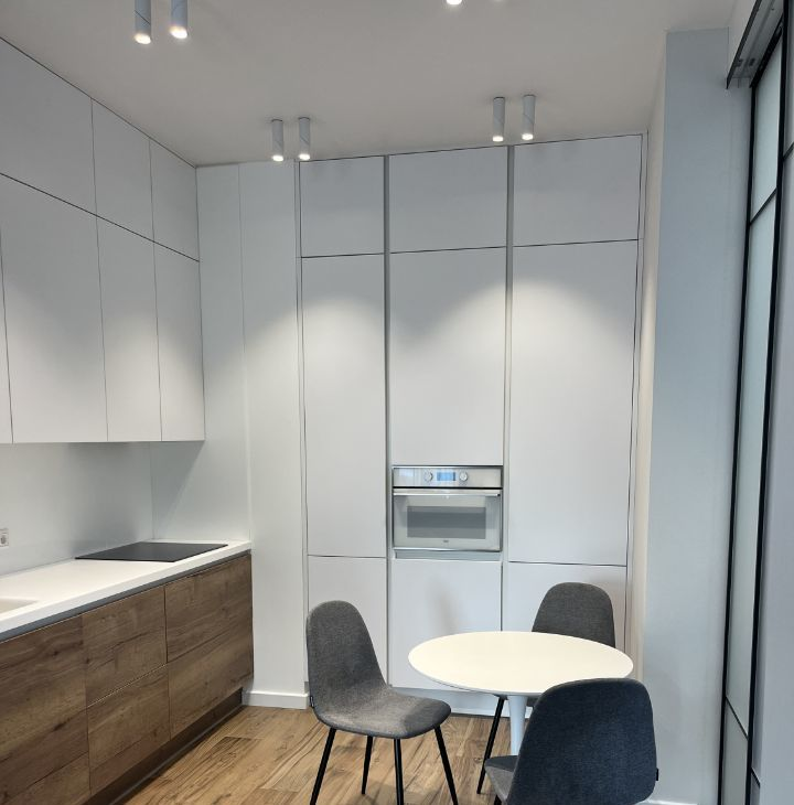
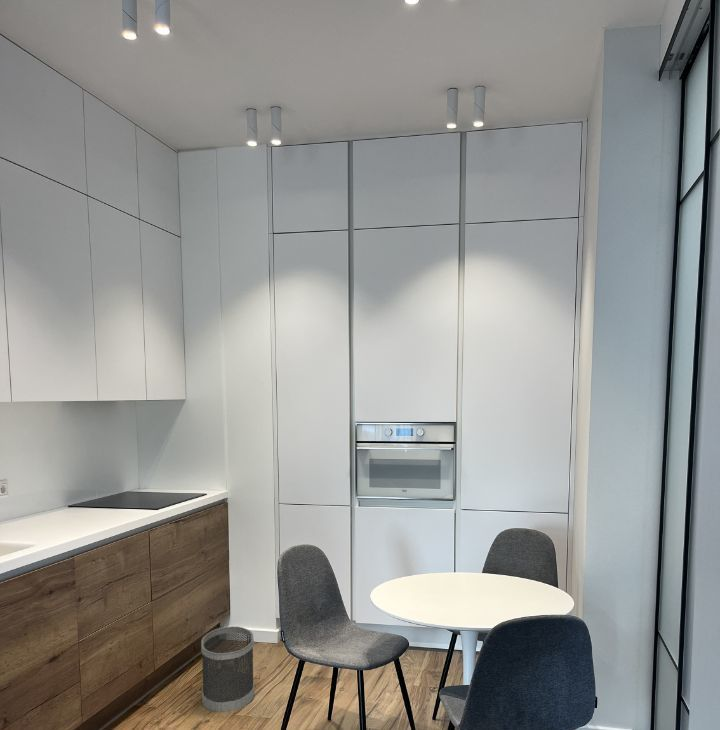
+ wastebasket [200,625,255,713]
